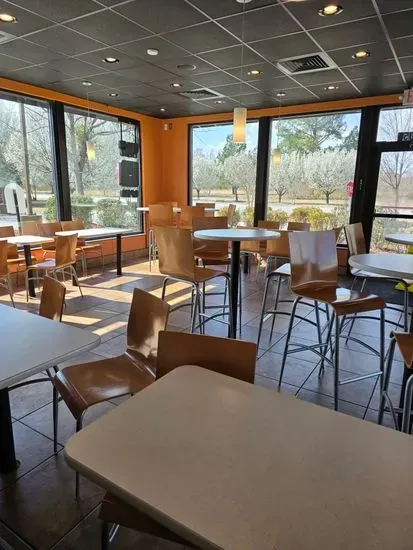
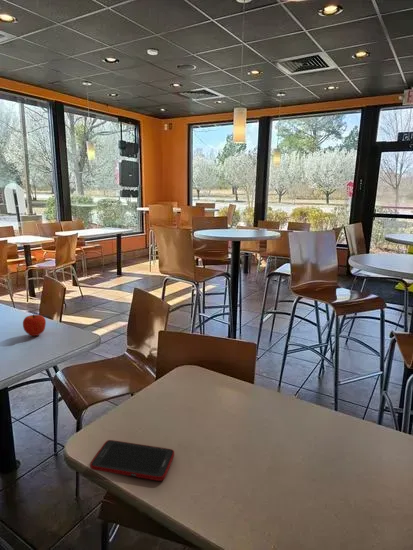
+ cell phone [89,439,175,482]
+ fruit [22,313,47,337]
